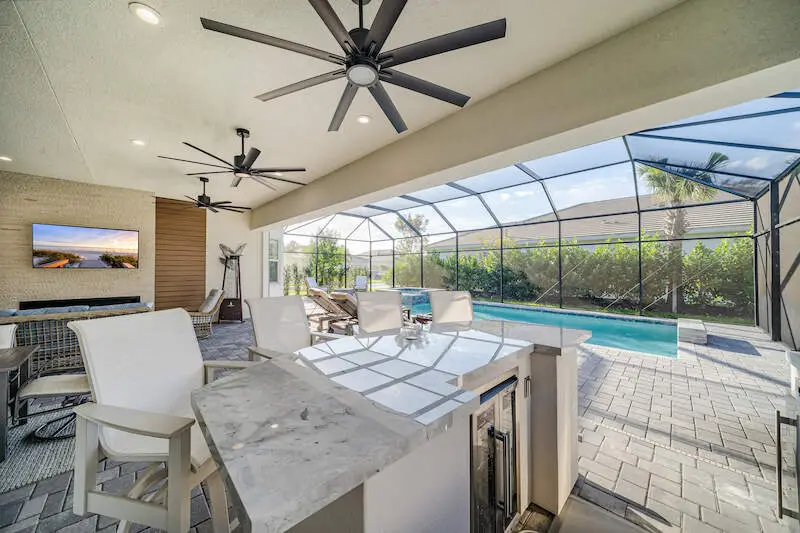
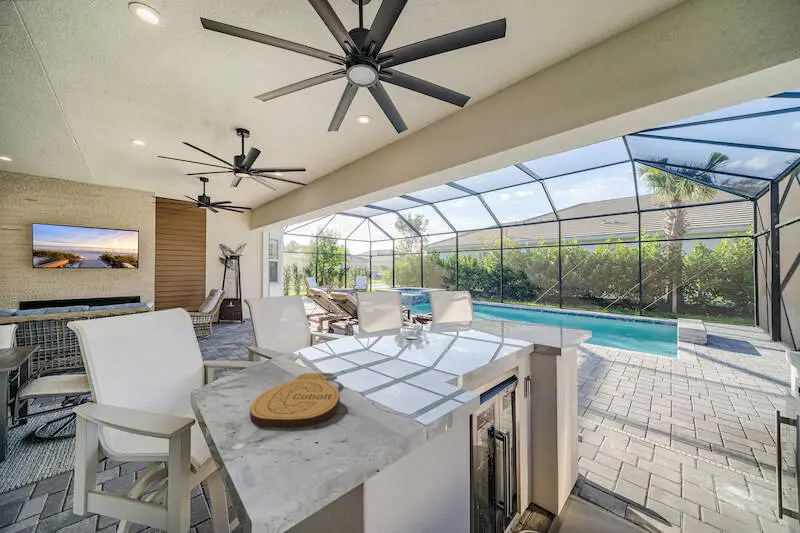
+ key chain [249,372,341,428]
